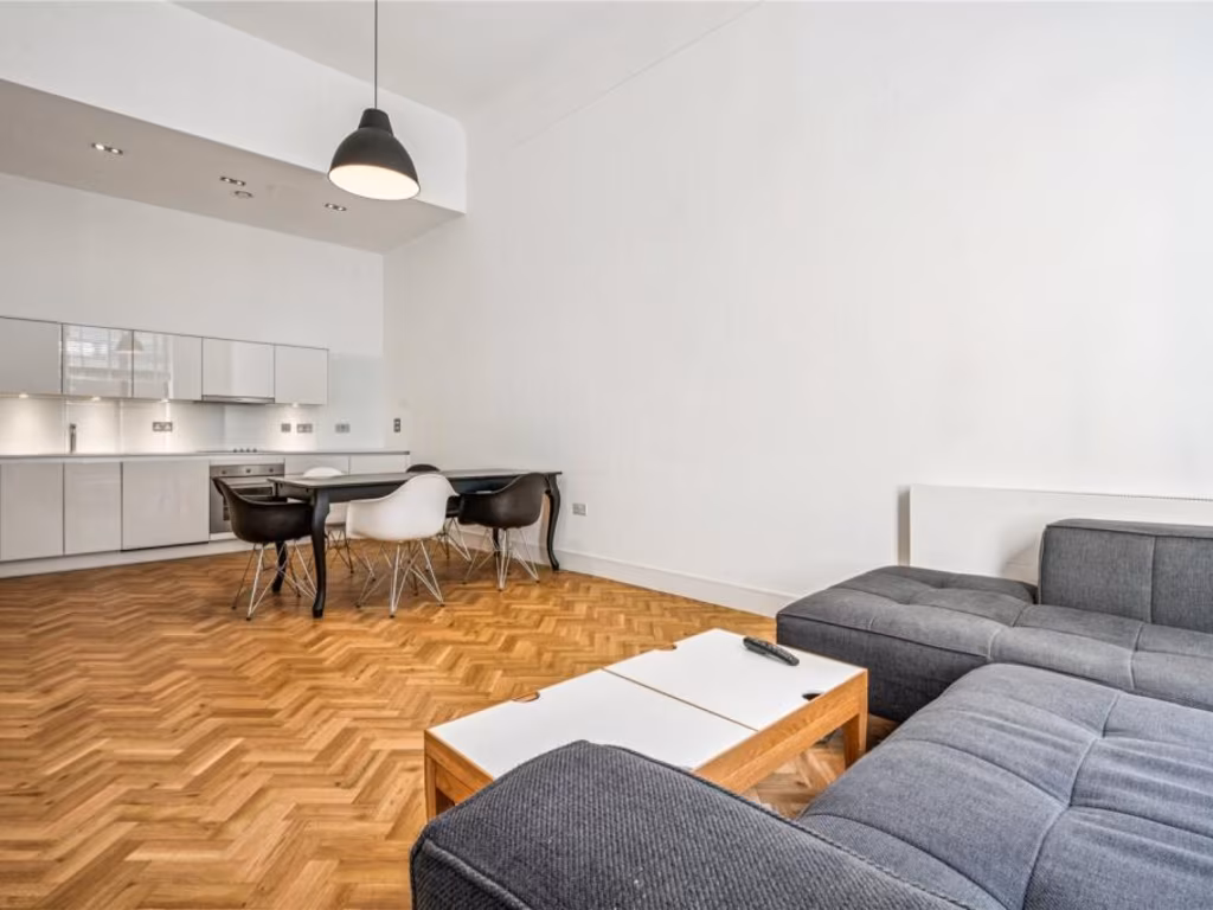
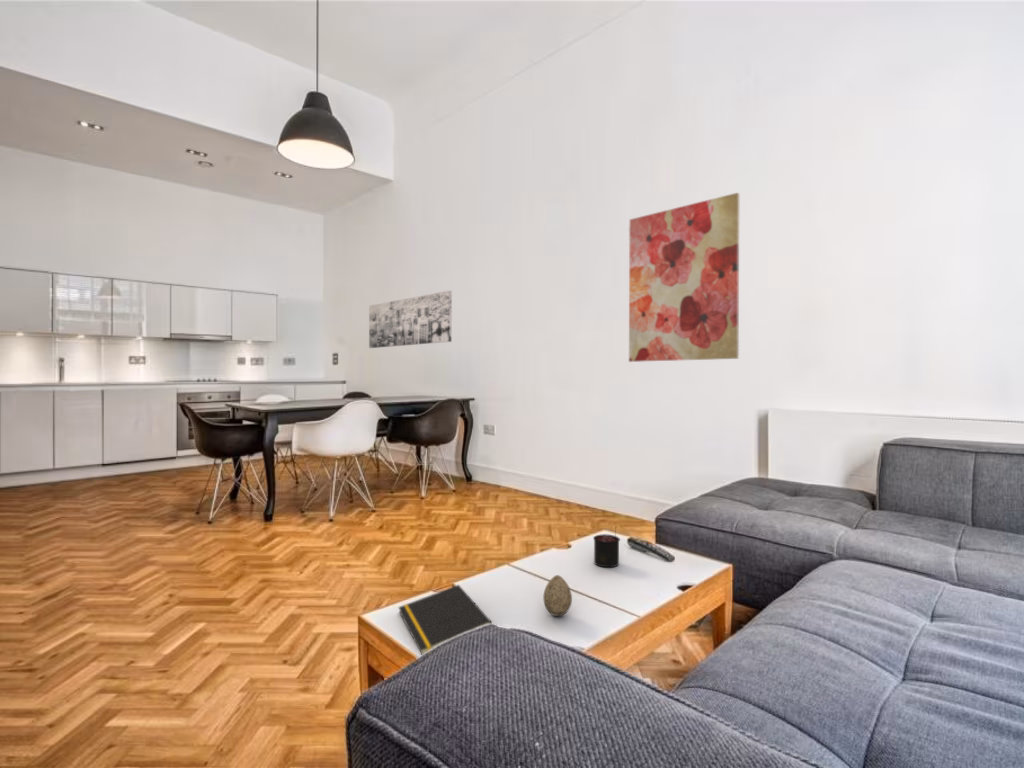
+ wall art [368,289,453,349]
+ decorative egg [542,574,573,617]
+ notepad [397,584,493,656]
+ candle [592,526,621,568]
+ wall art [628,192,741,363]
